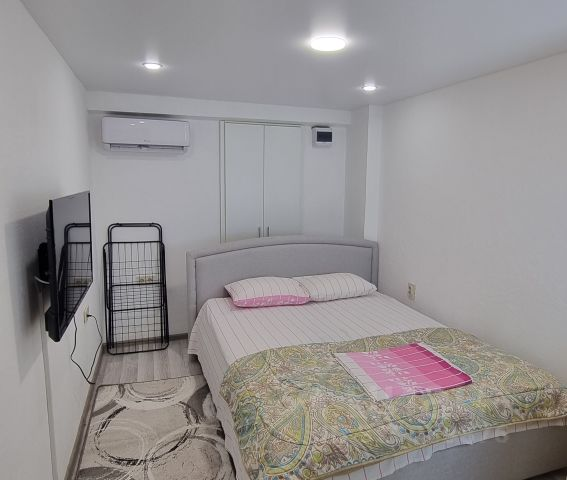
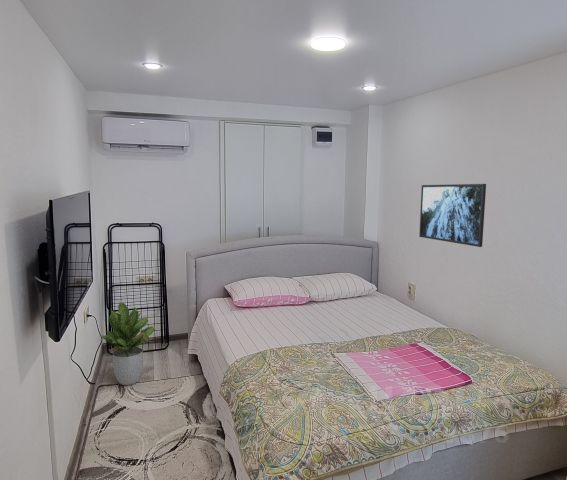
+ potted plant [101,301,156,386]
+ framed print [418,183,487,248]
